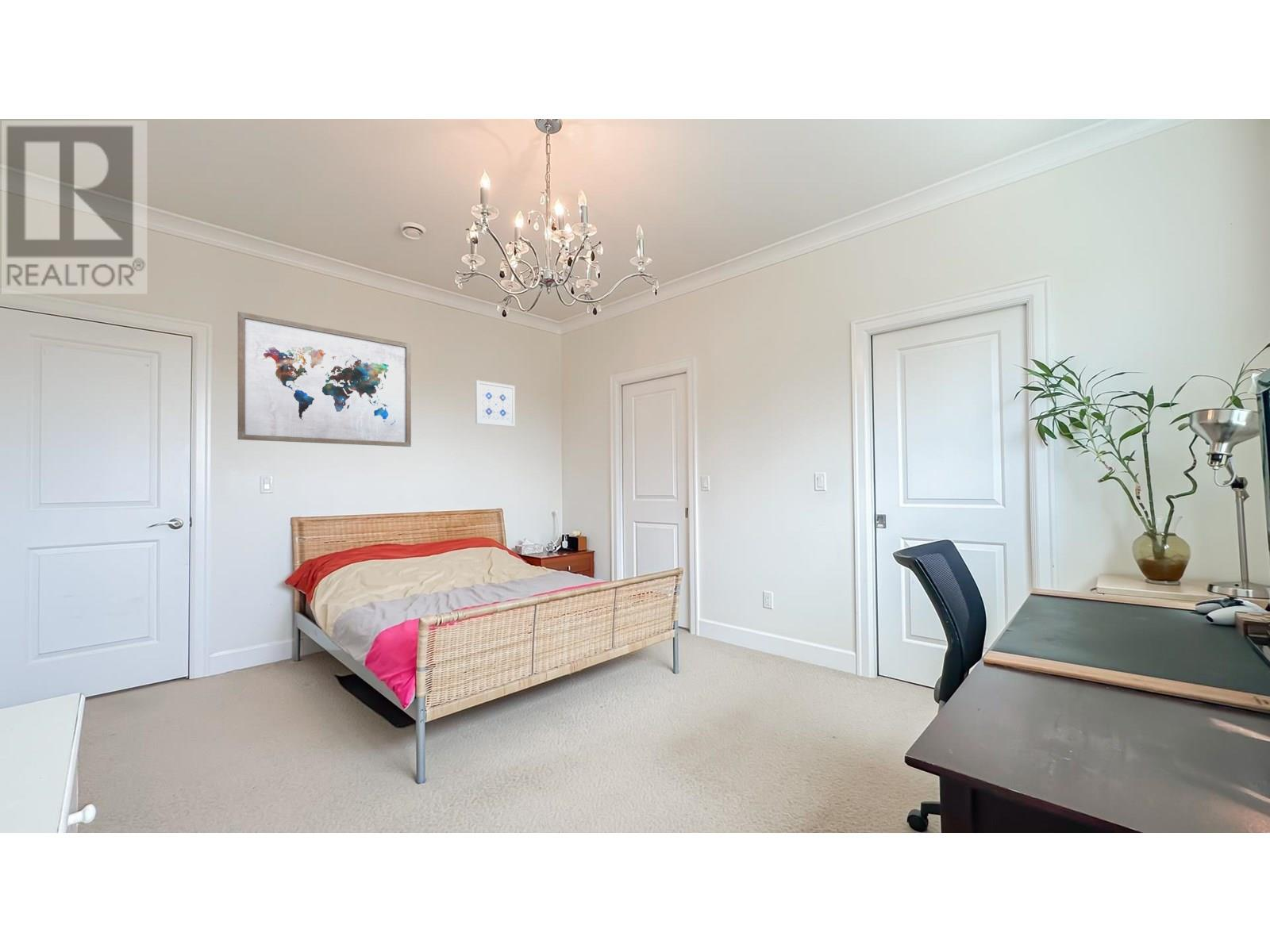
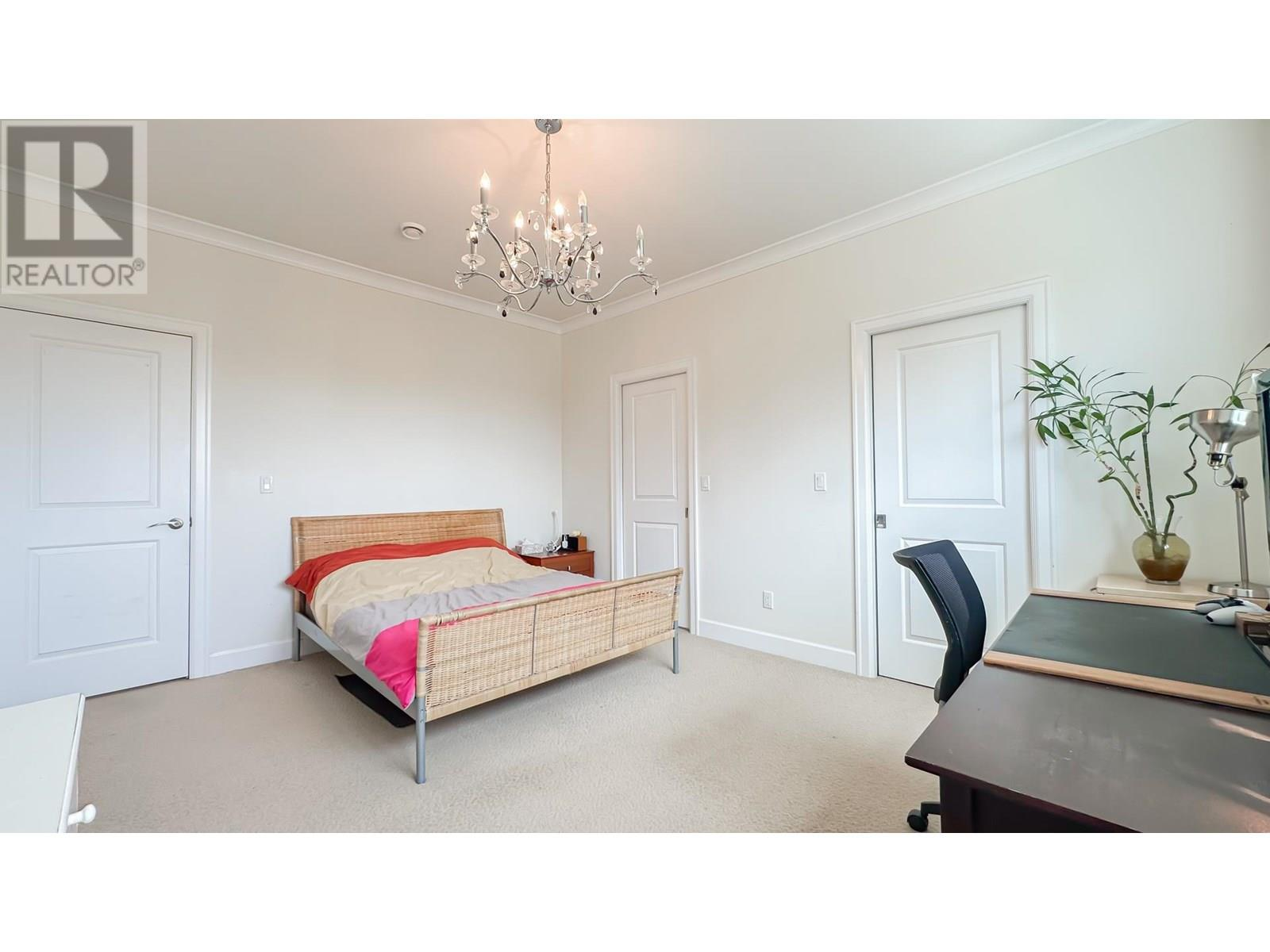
- wall art [237,311,412,447]
- wall art [475,379,516,428]
